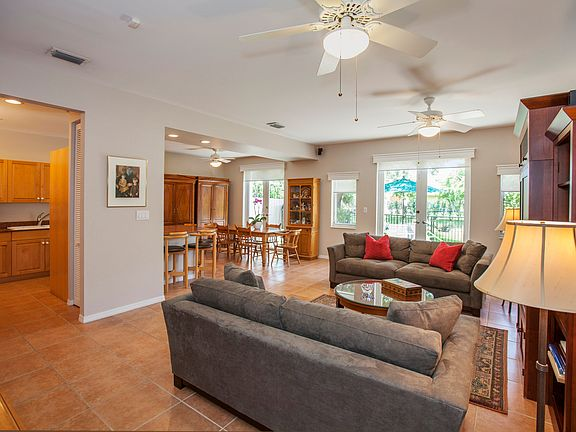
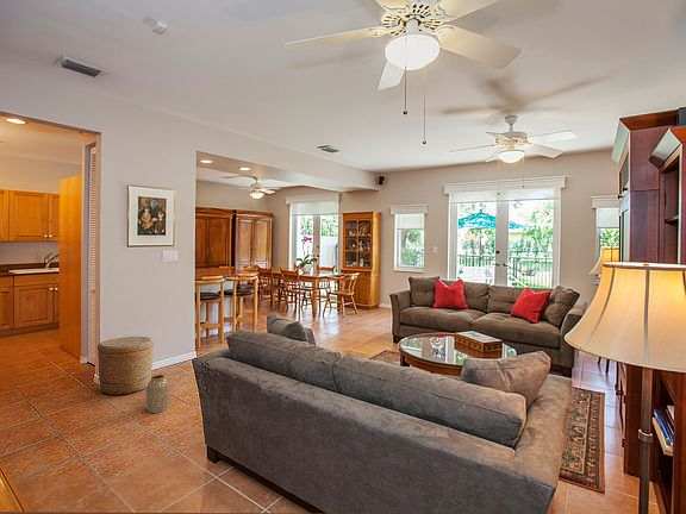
+ woven basket [96,336,155,396]
+ vase [145,374,170,414]
